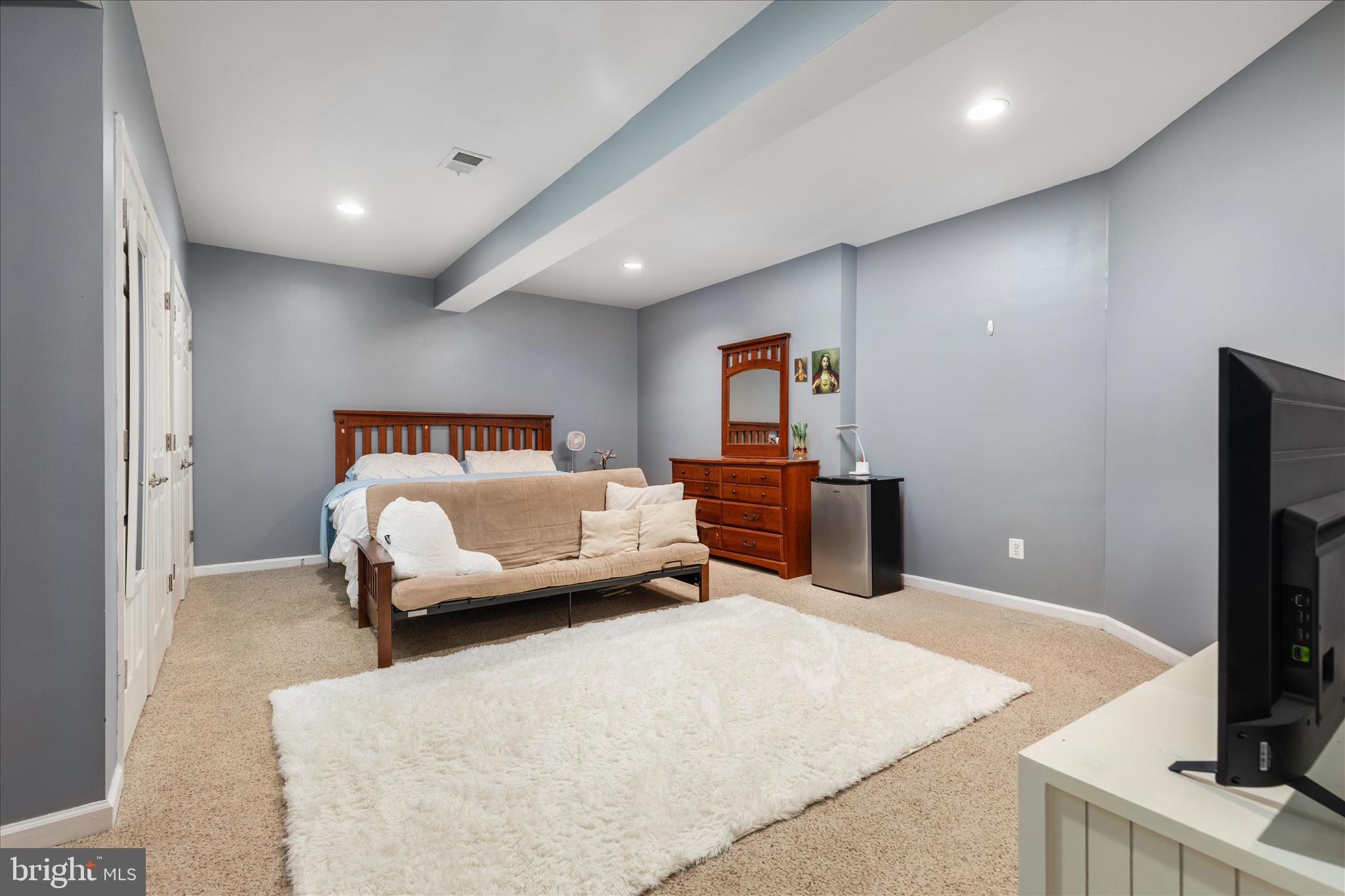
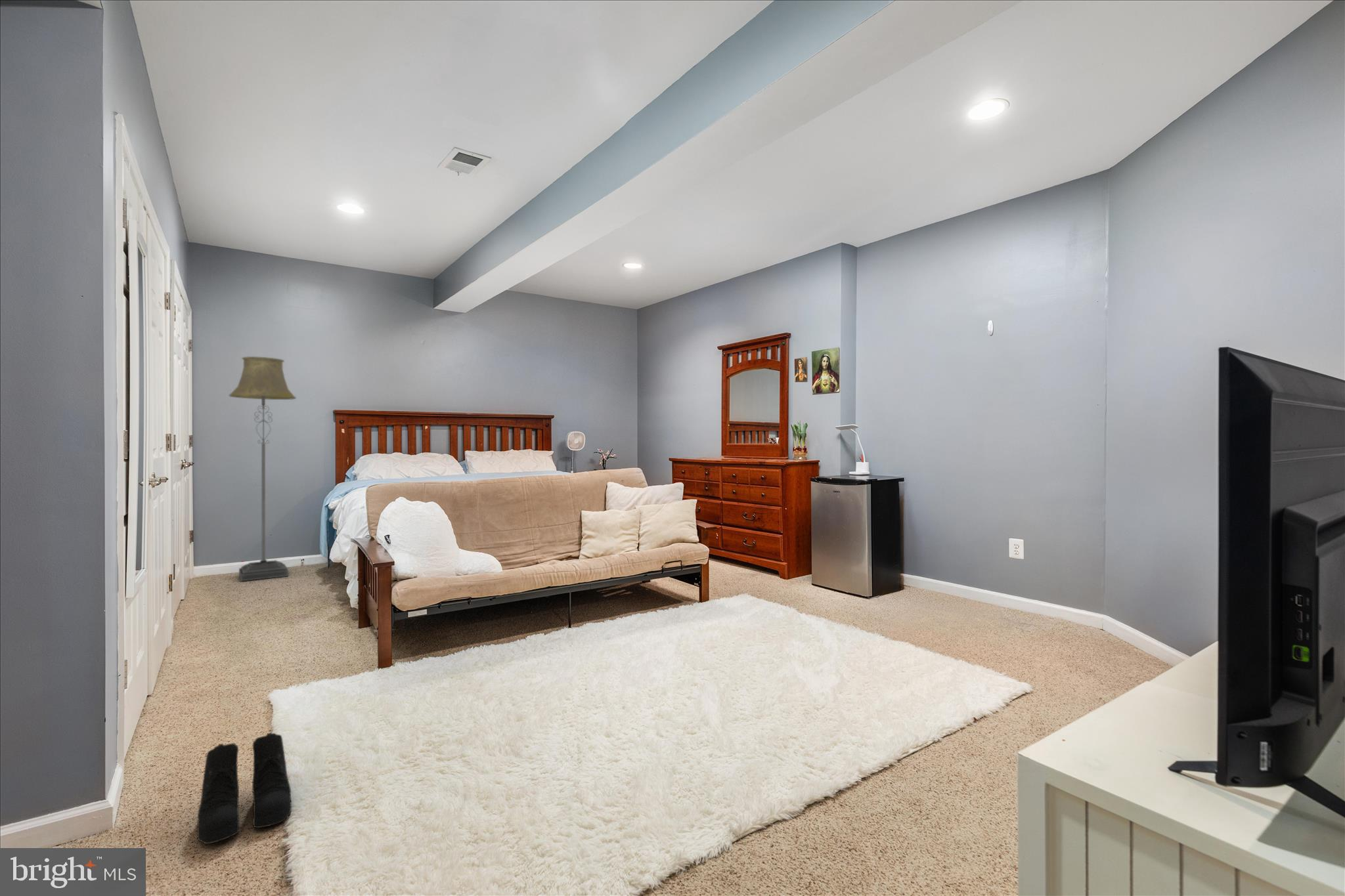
+ floor lamp [229,356,297,582]
+ boots [197,732,292,845]
